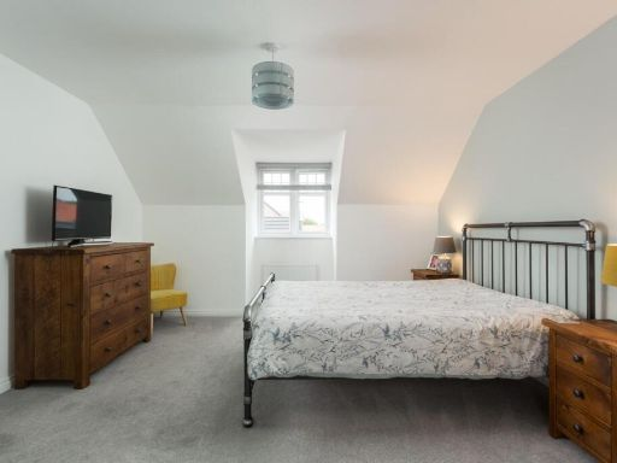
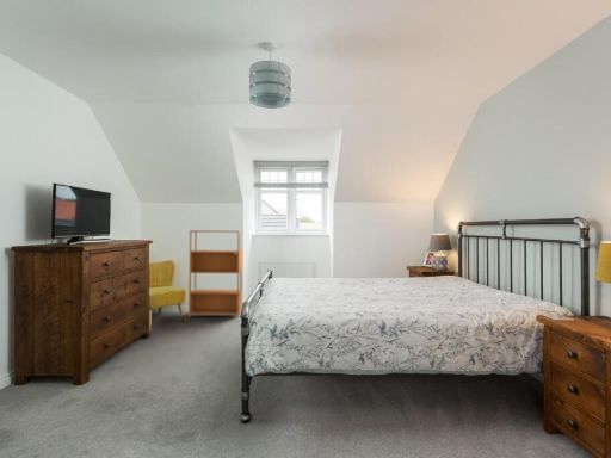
+ bookshelf [187,229,243,318]
